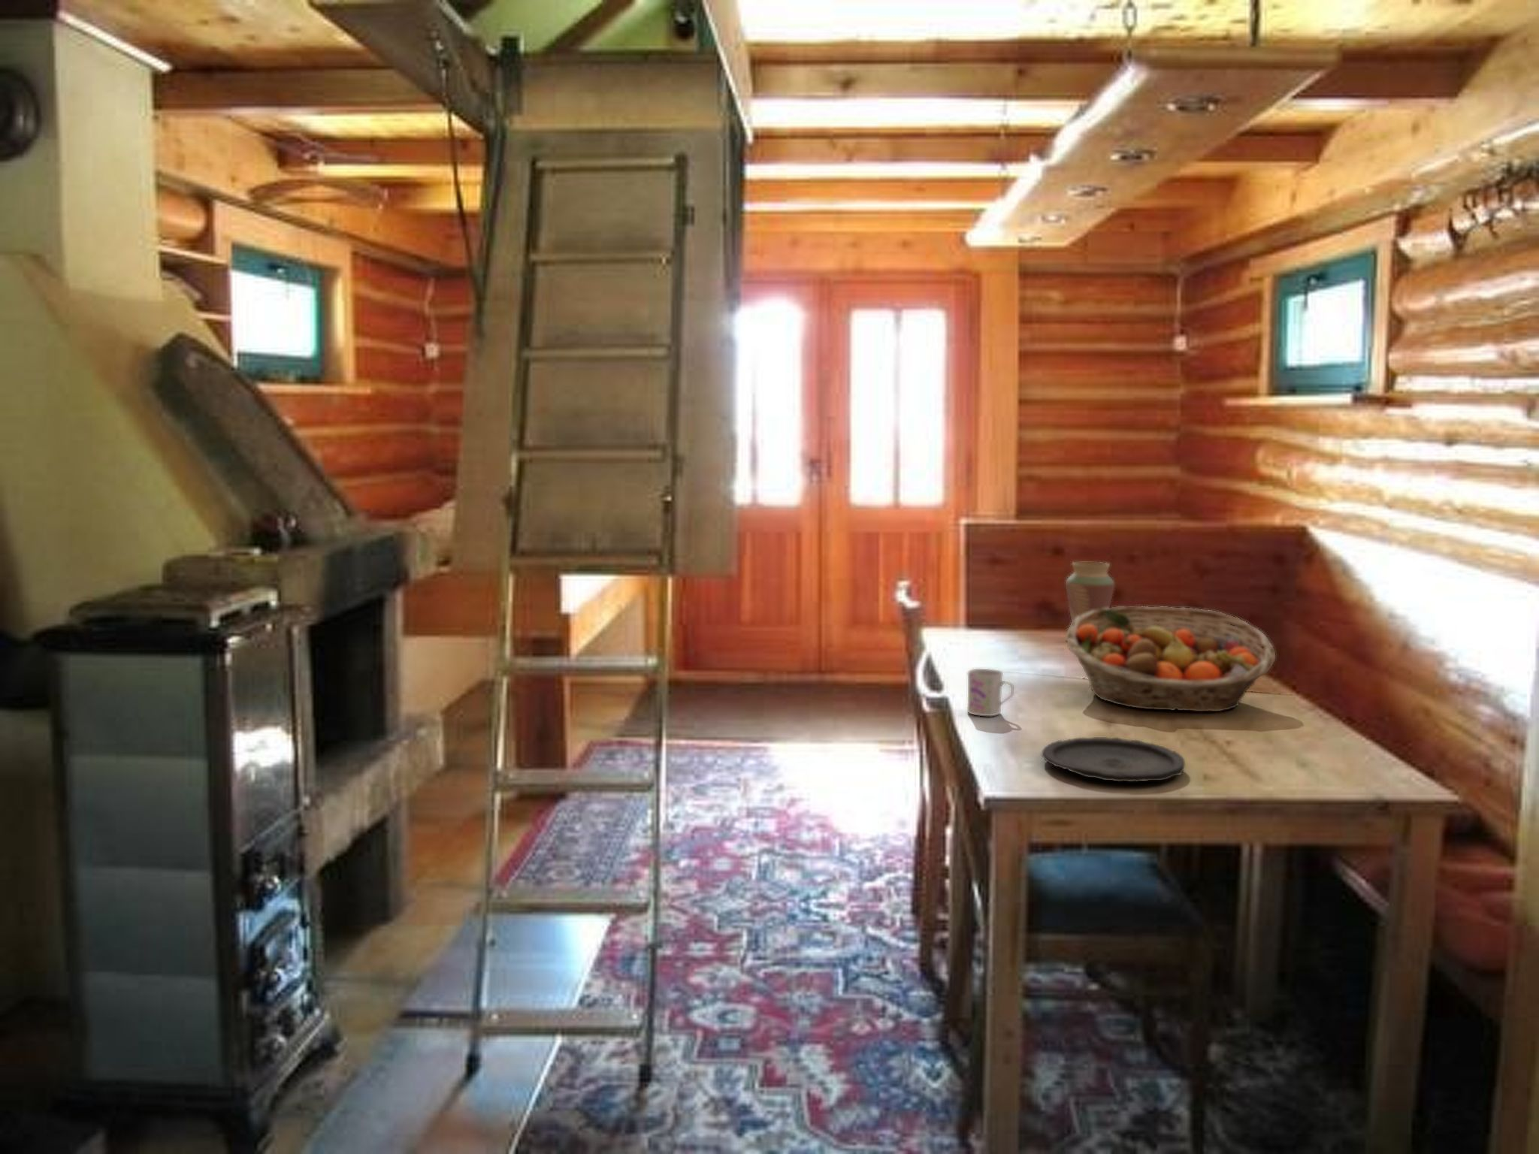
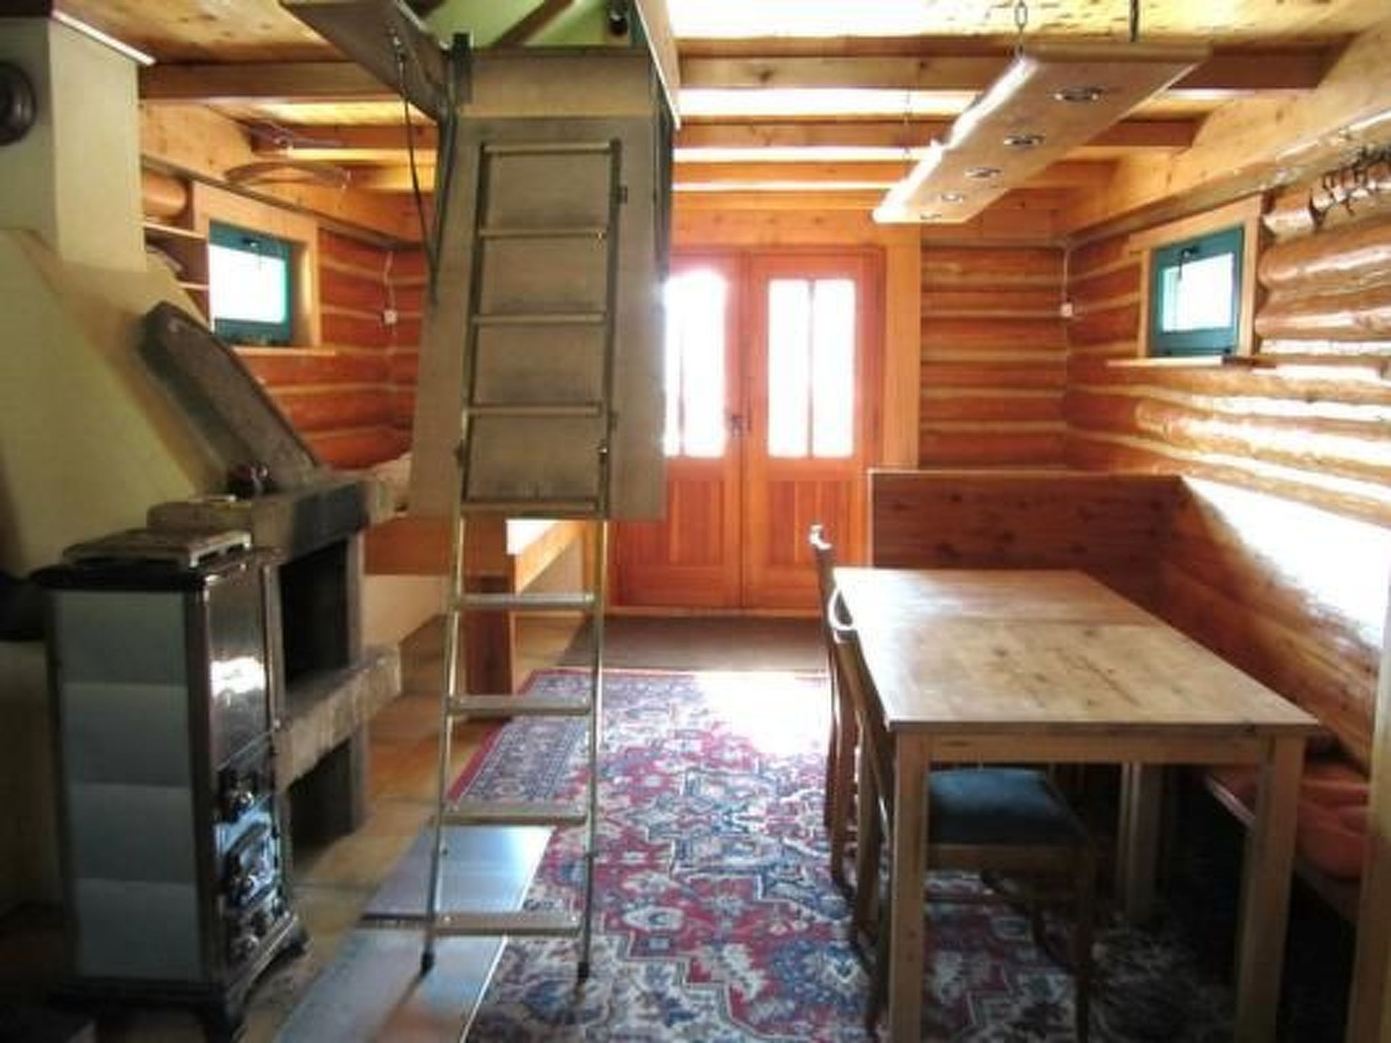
- fruit basket [1065,606,1276,713]
- vase [1065,561,1115,642]
- mug [966,668,1014,716]
- plate [1041,736,1186,783]
